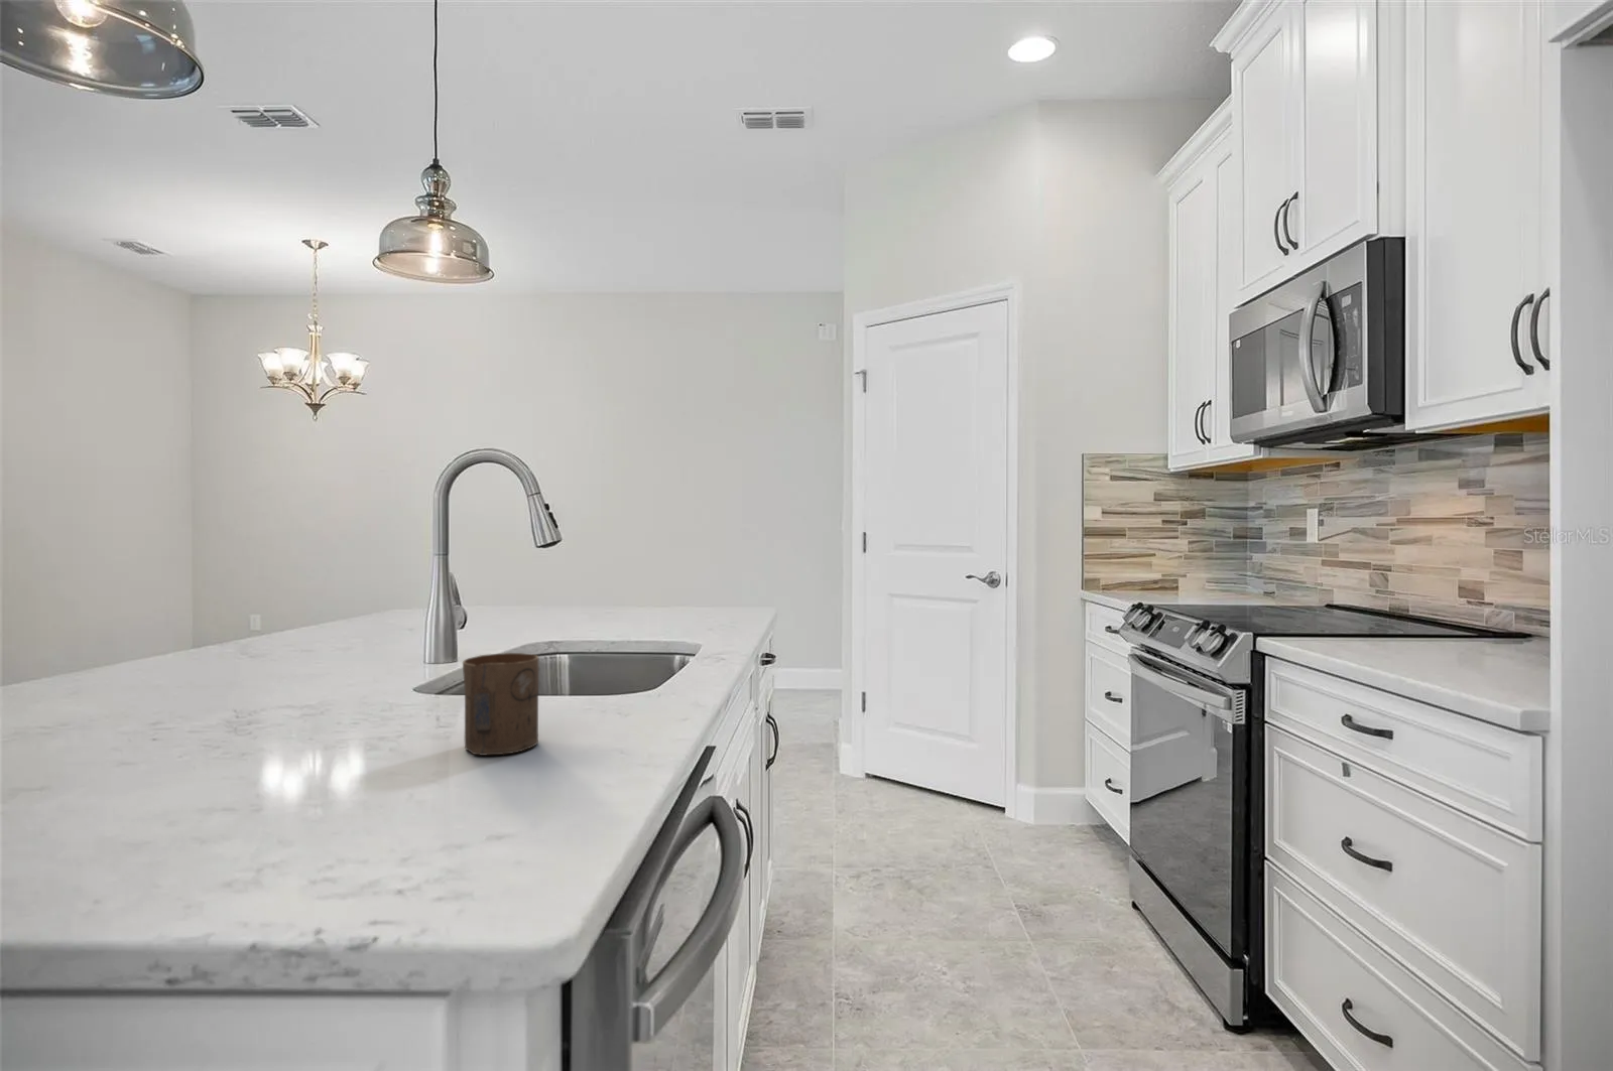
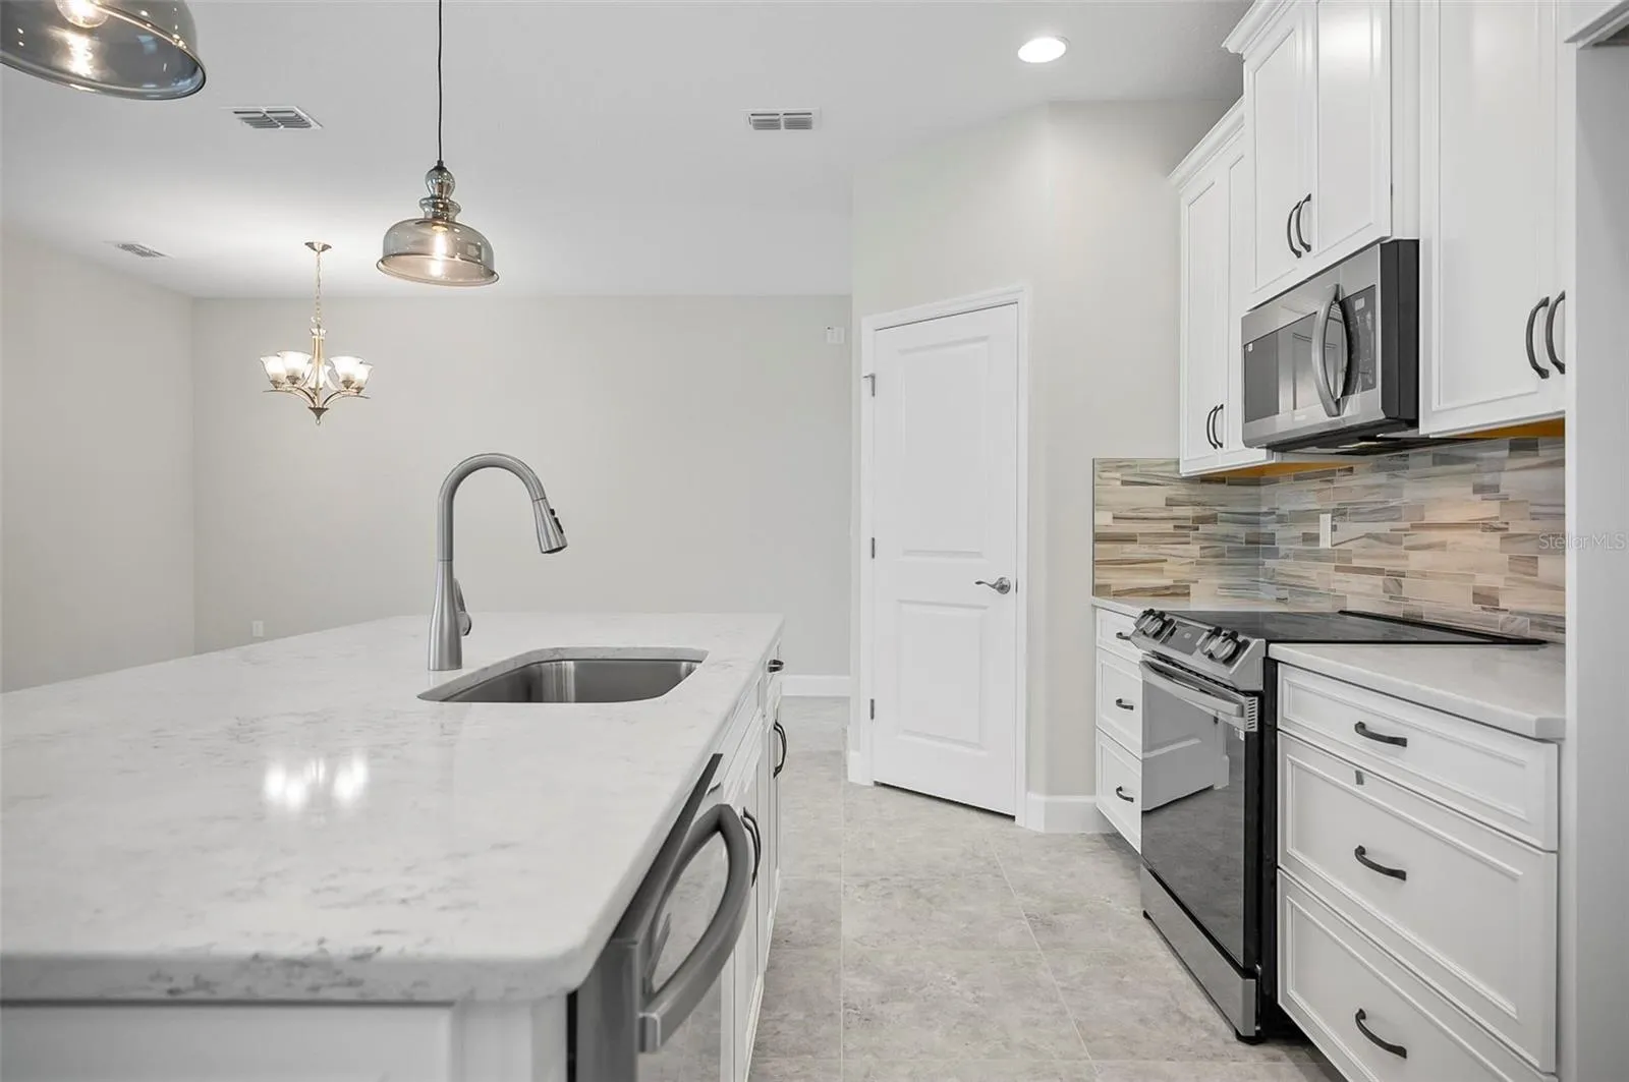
- cup [462,651,539,757]
